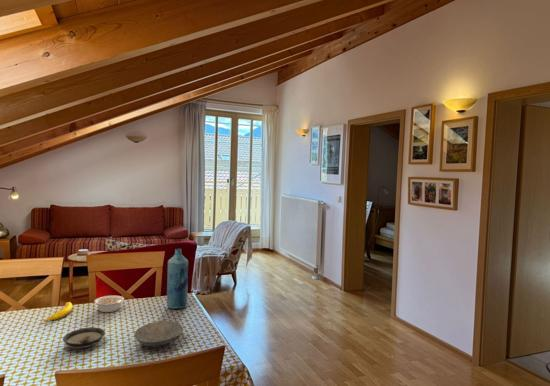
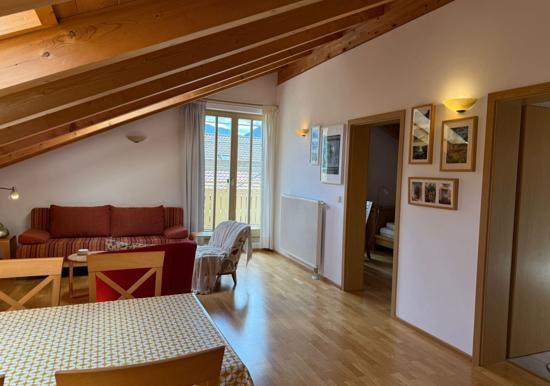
- legume [93,295,125,313]
- bottle [166,248,189,310]
- bowl [134,320,184,349]
- banana [43,301,74,322]
- saucer [62,326,106,349]
